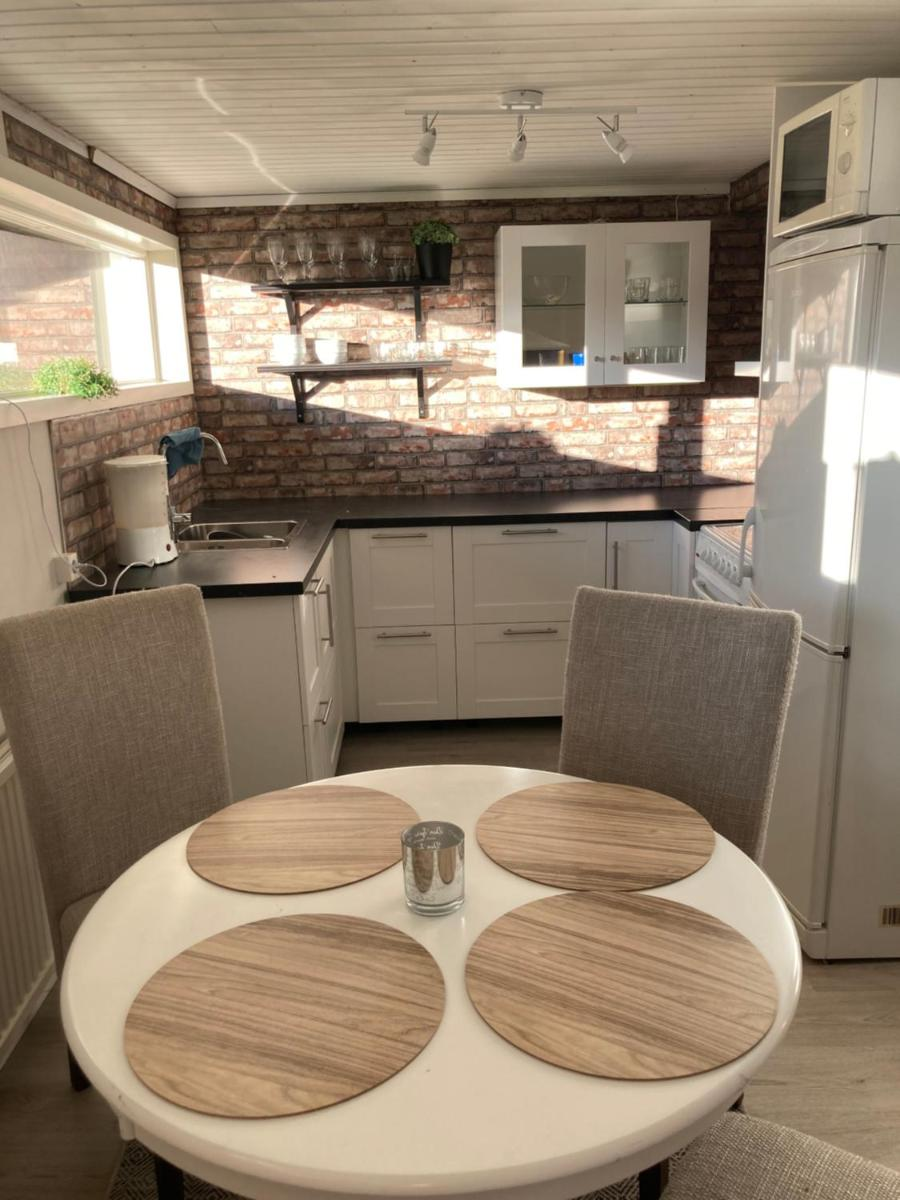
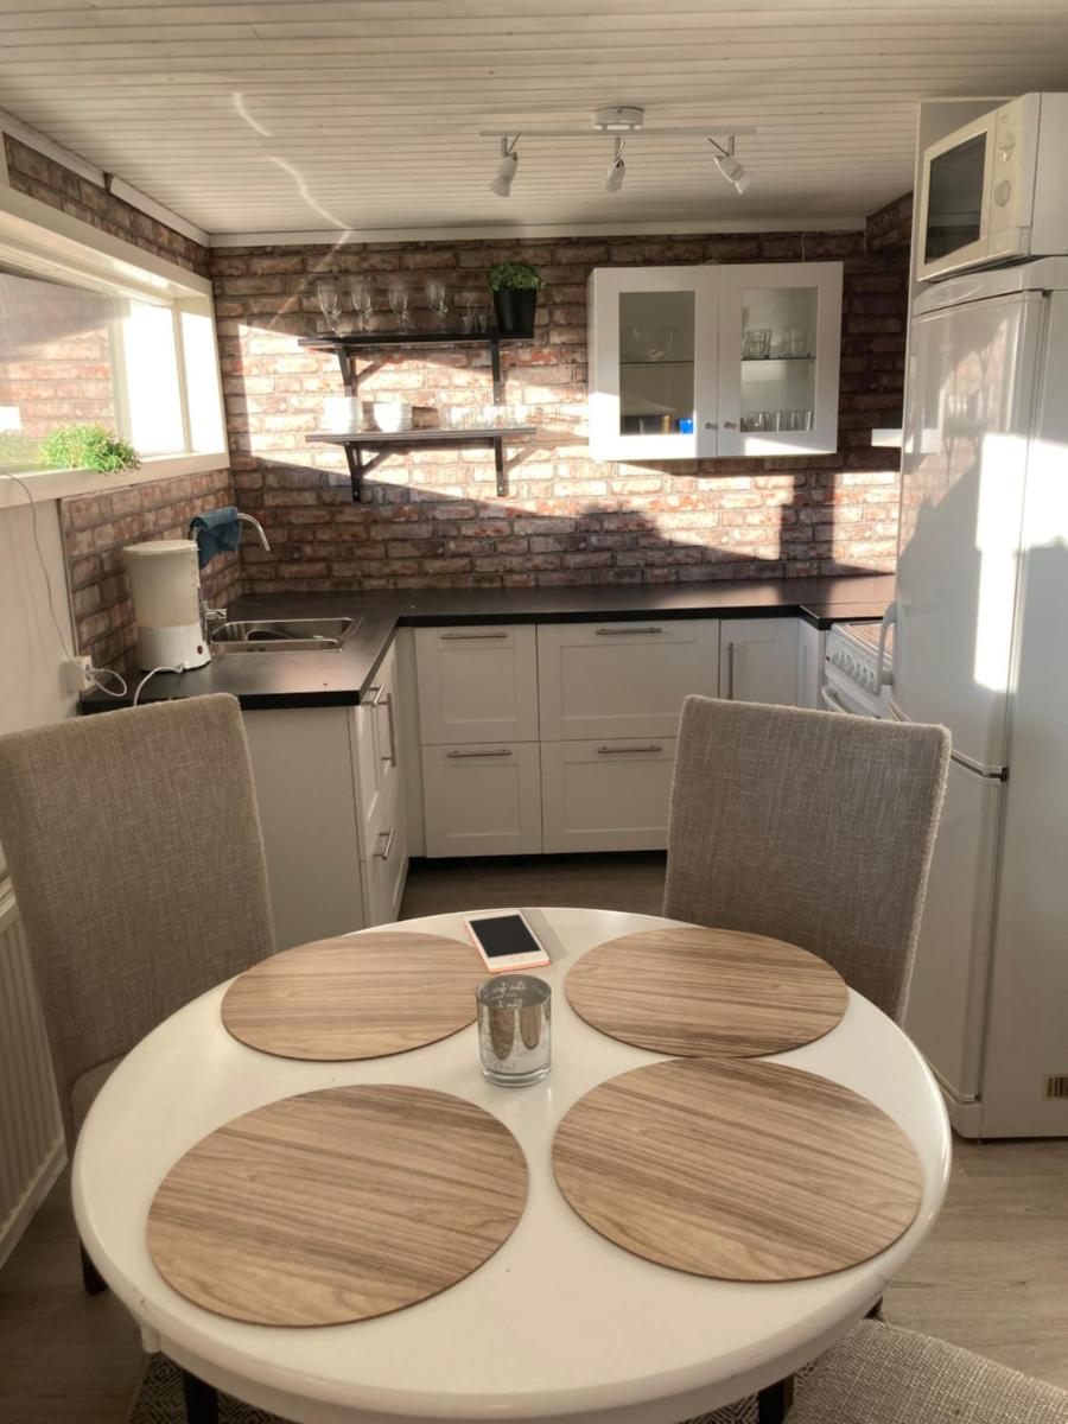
+ cell phone [463,909,551,973]
